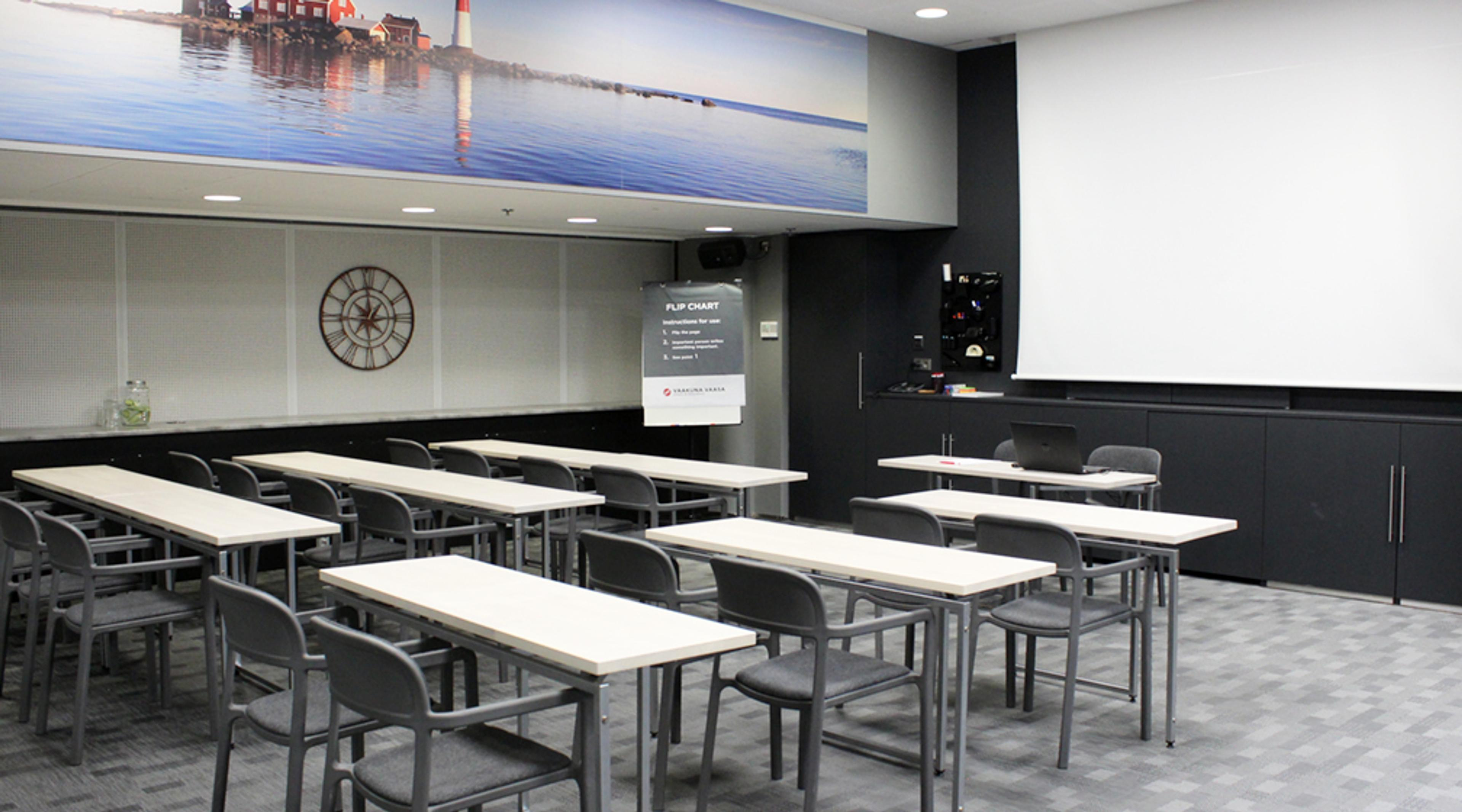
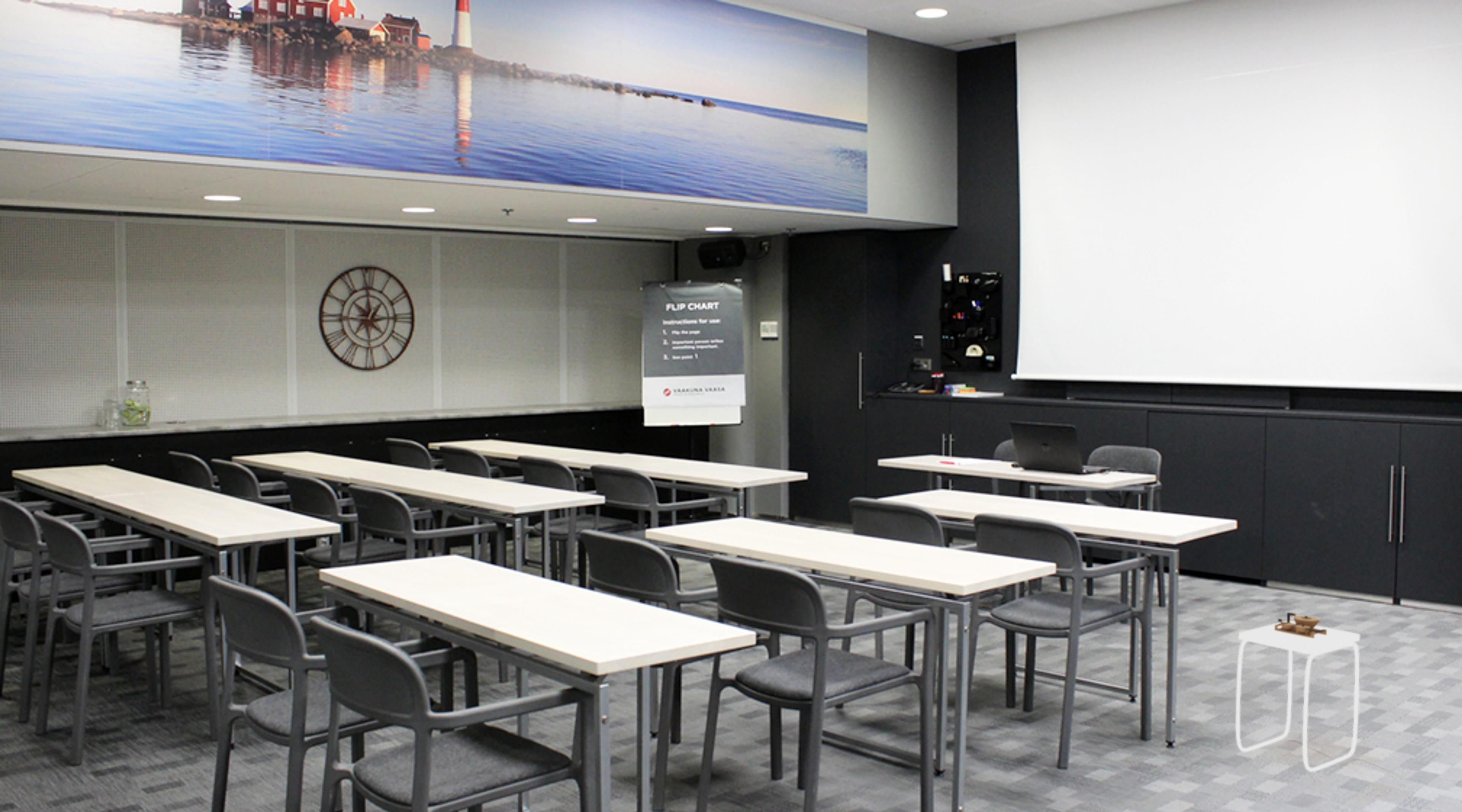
+ side table [1235,612,1360,772]
